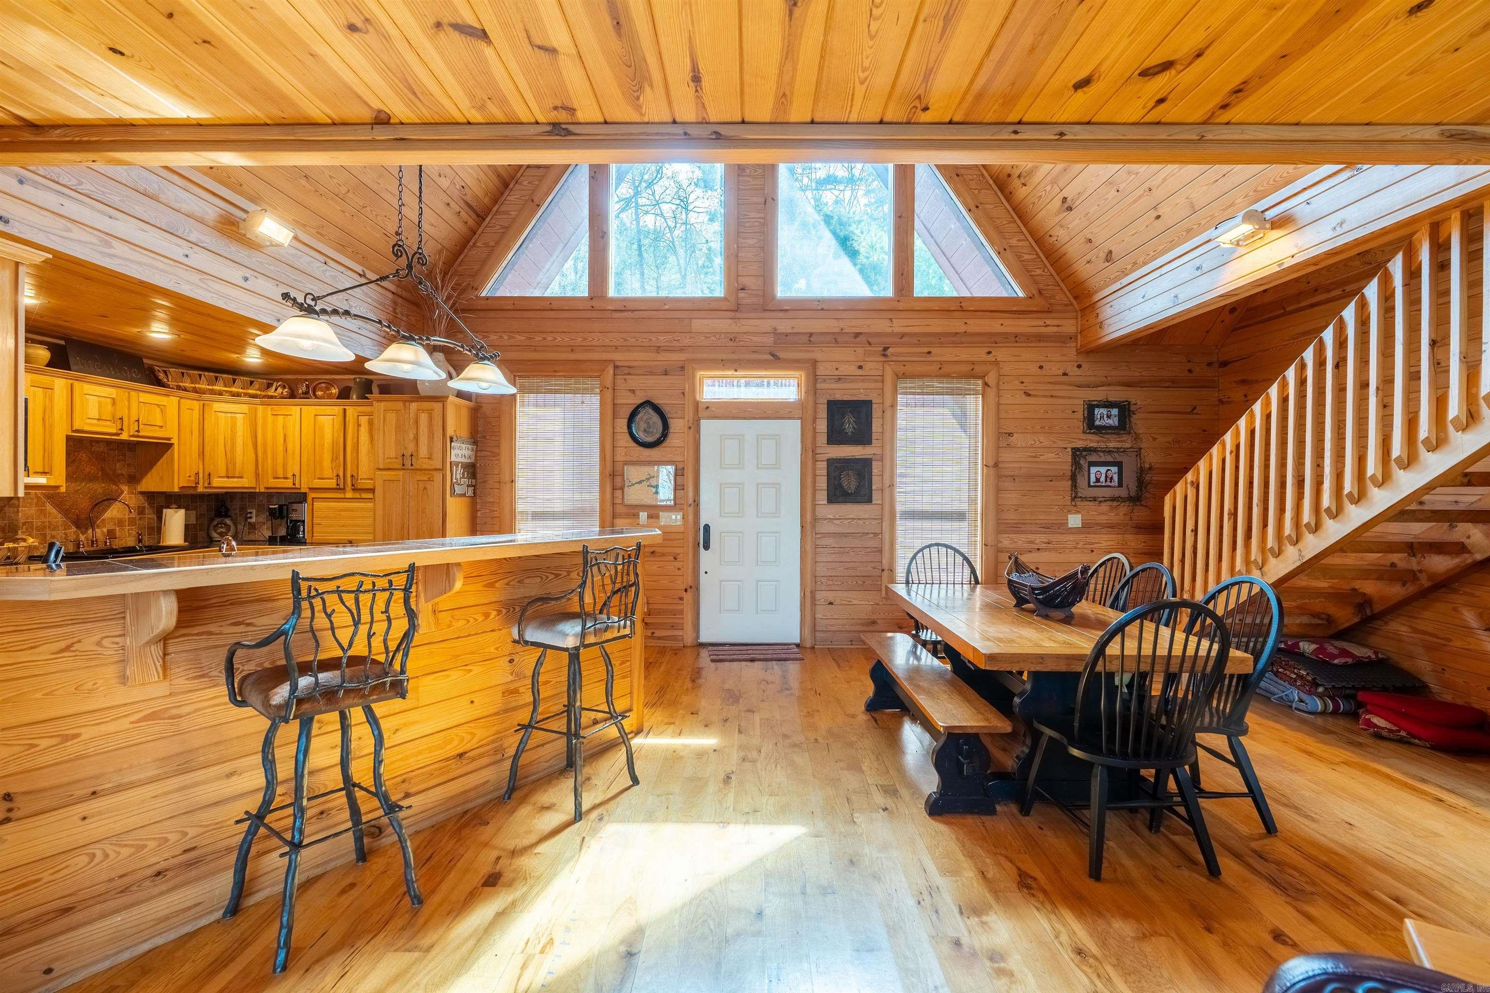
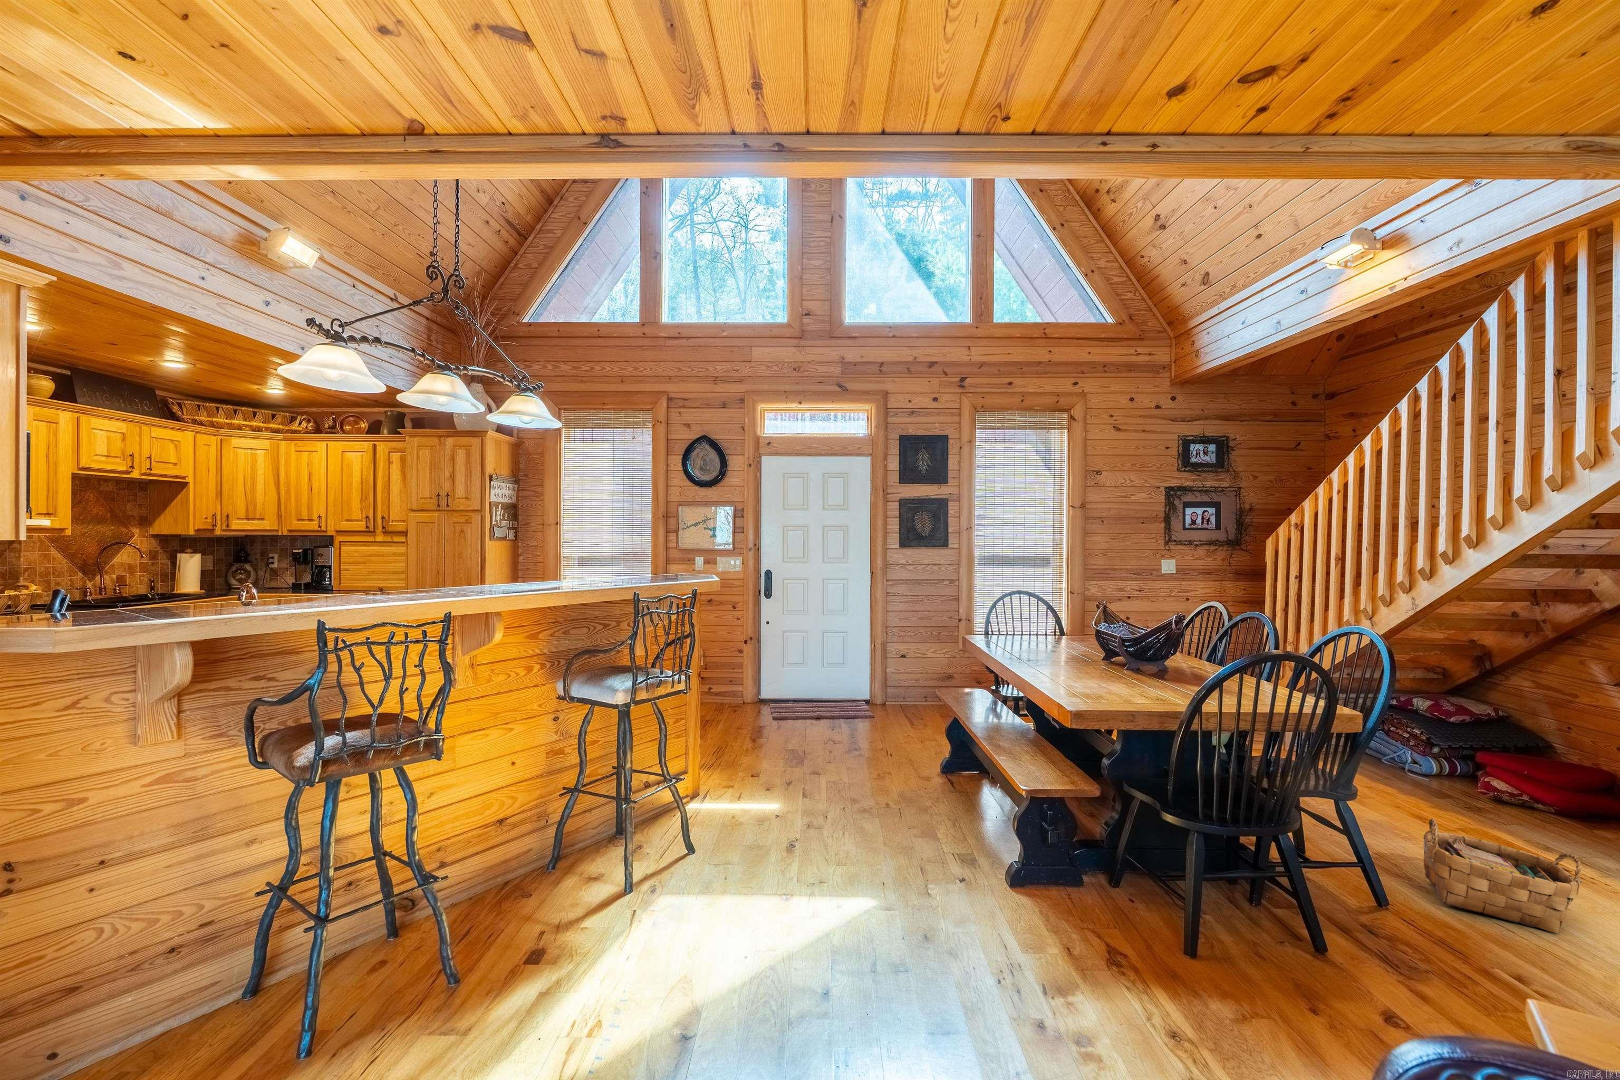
+ woven basket [1422,818,1583,934]
